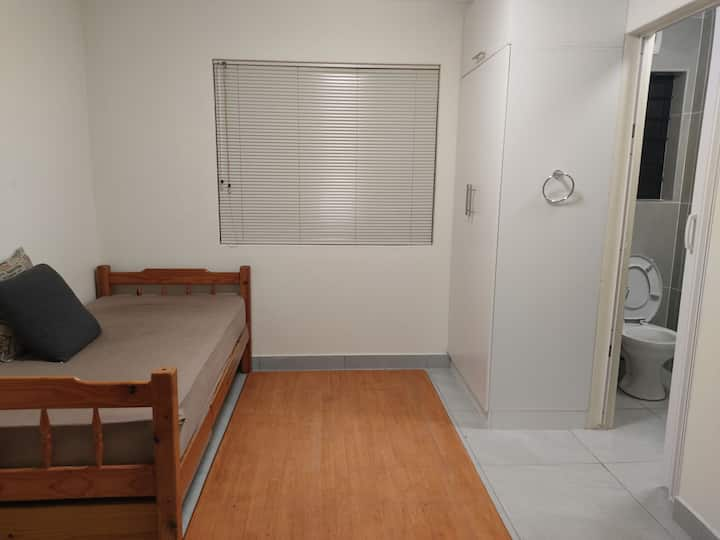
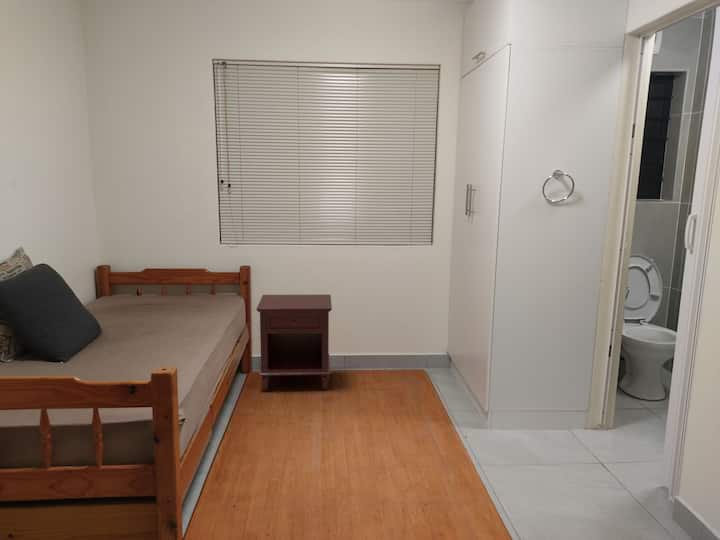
+ nightstand [255,294,333,392]
